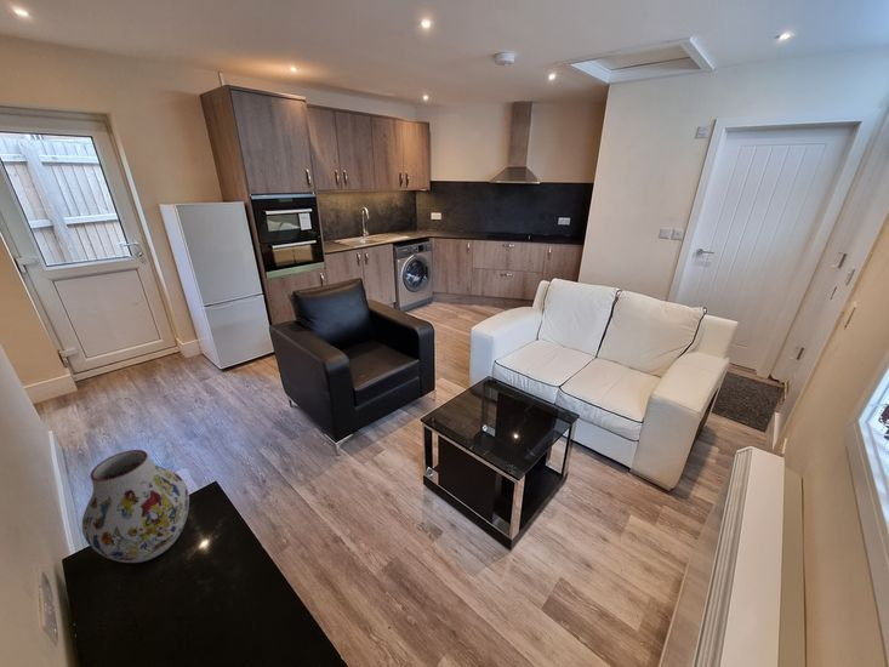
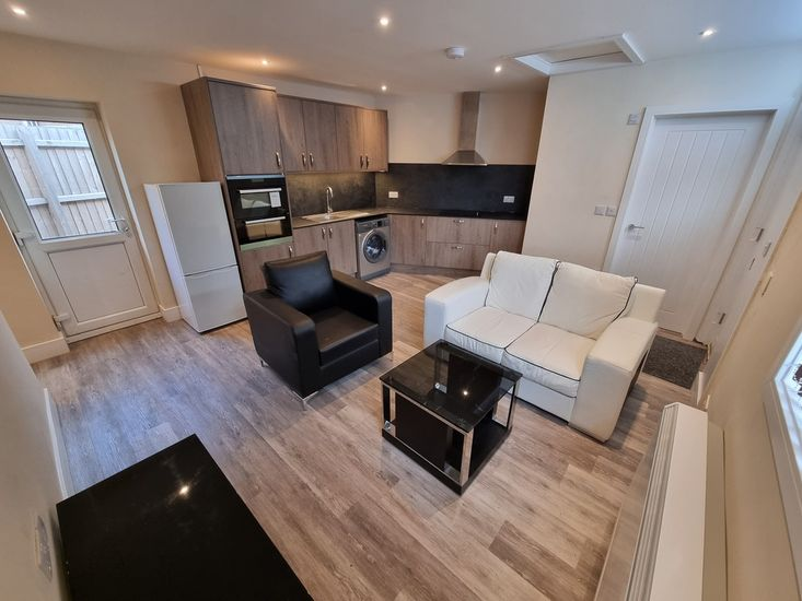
- vase [81,449,190,564]
